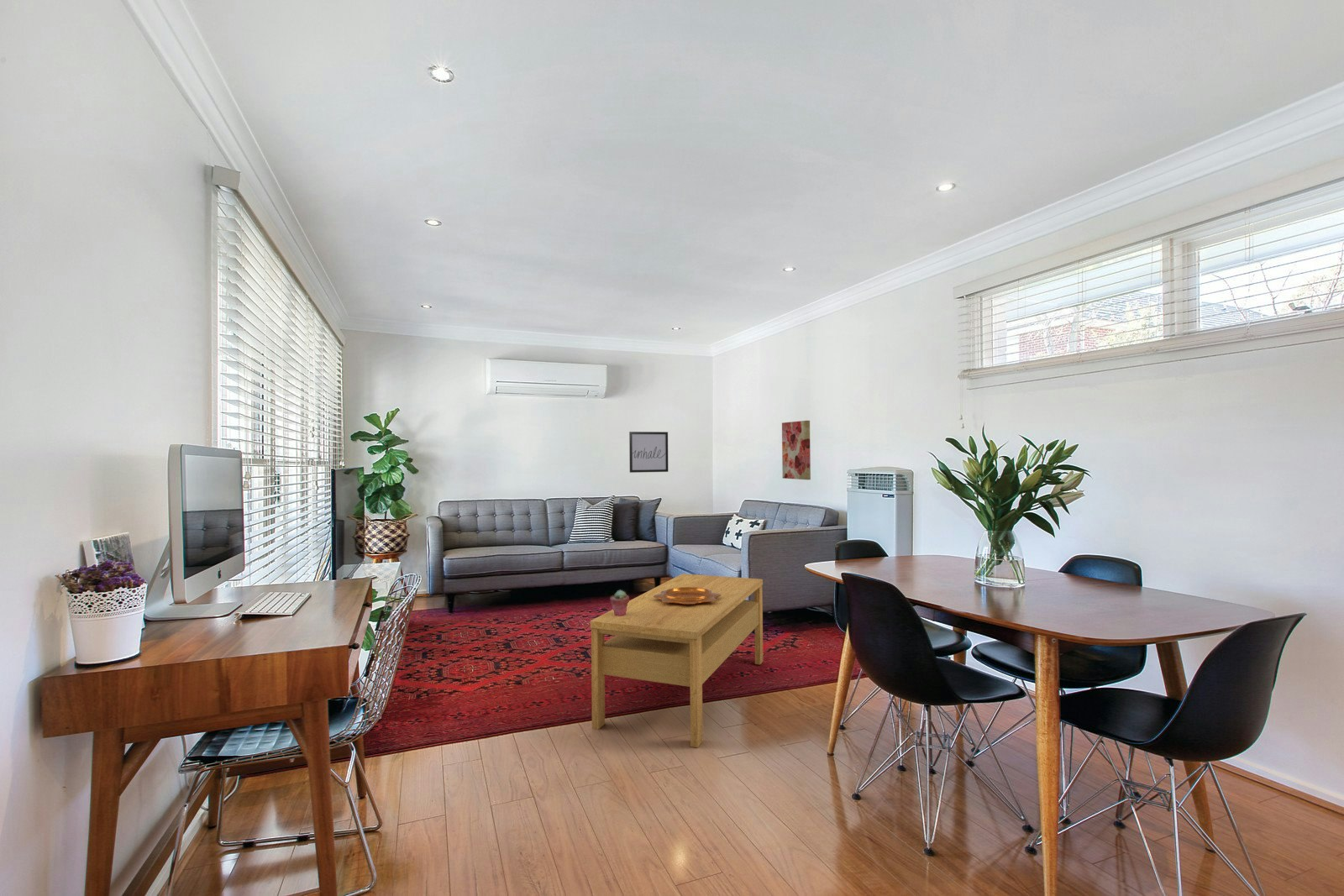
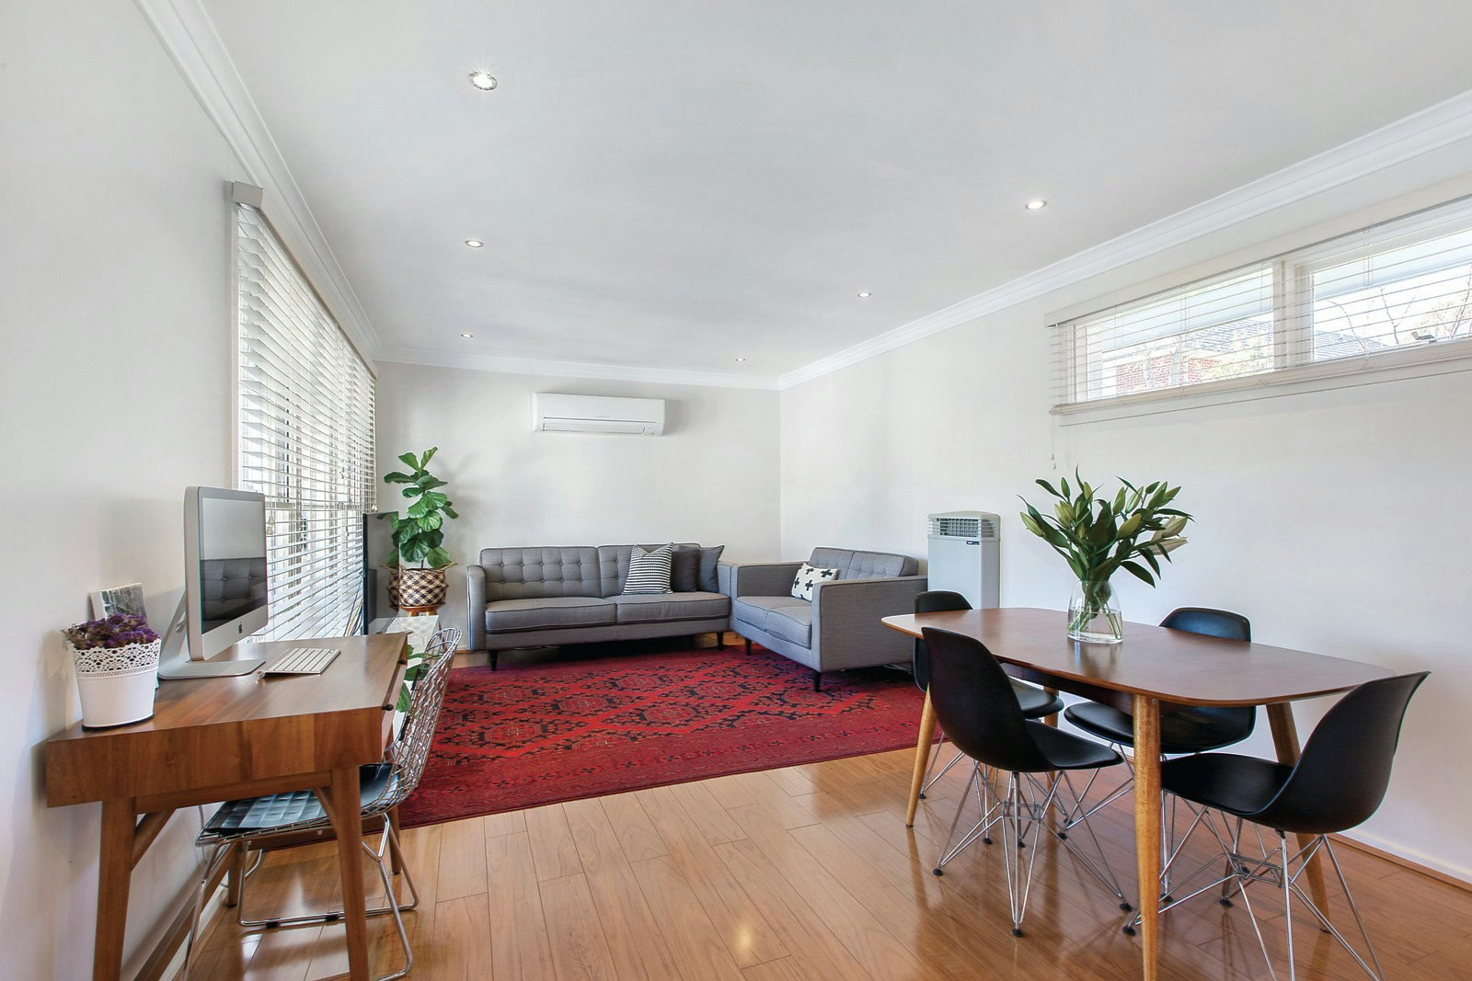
- wall art [628,431,669,474]
- decorative bowl [654,587,721,605]
- wall art [781,420,811,480]
- potted succulent [609,589,630,616]
- coffee table [590,573,764,749]
